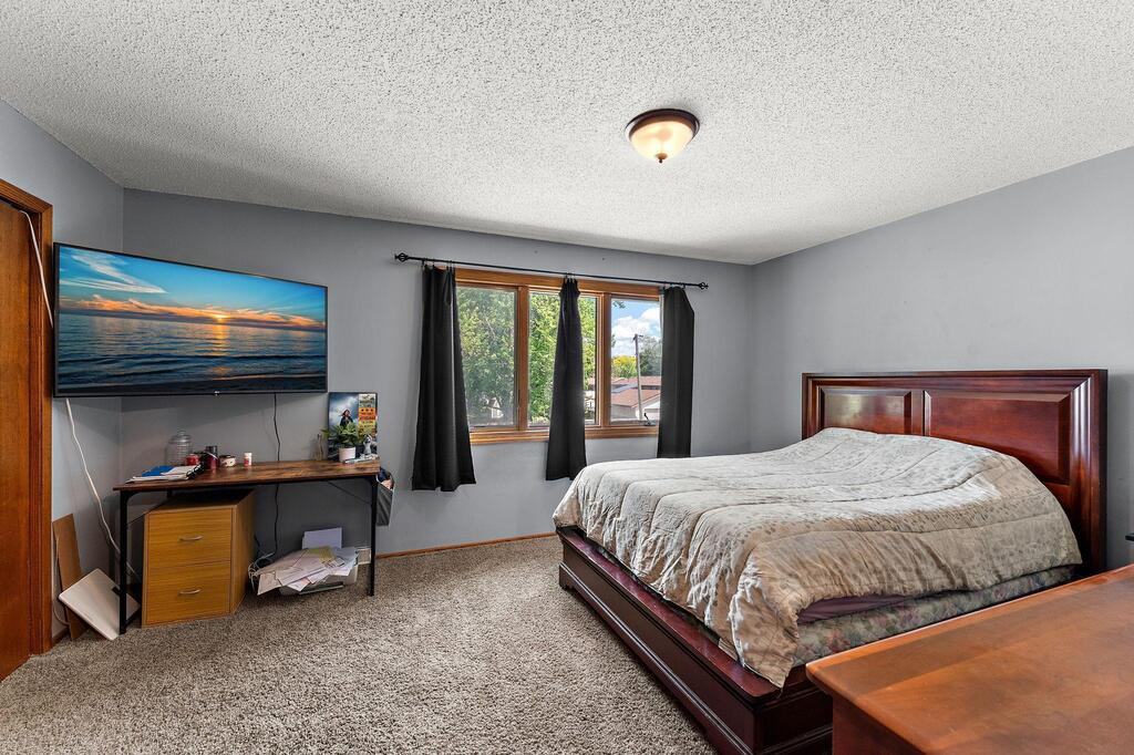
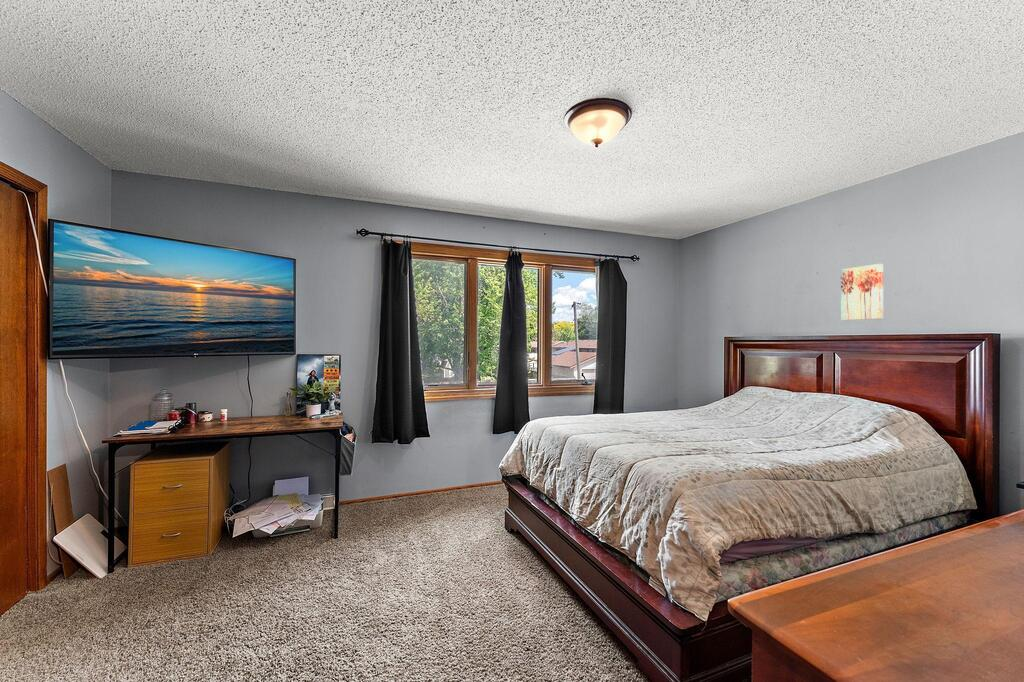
+ wall art [840,263,884,321]
